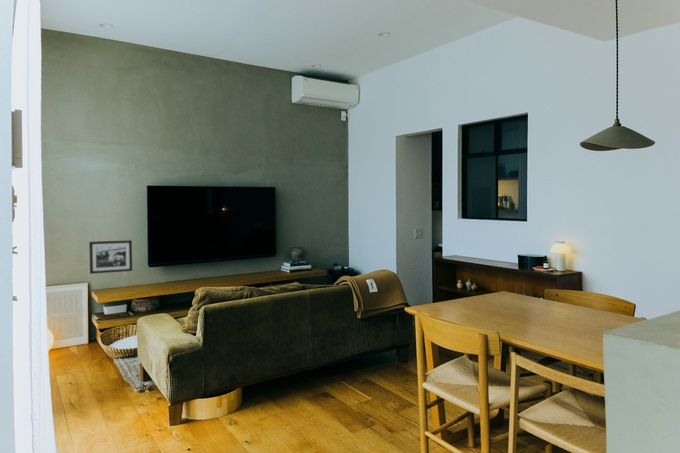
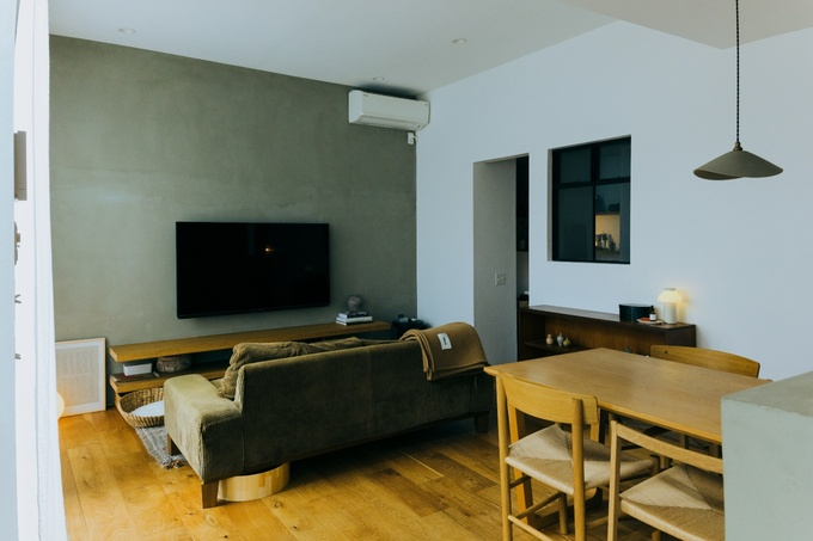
- picture frame [88,239,133,275]
